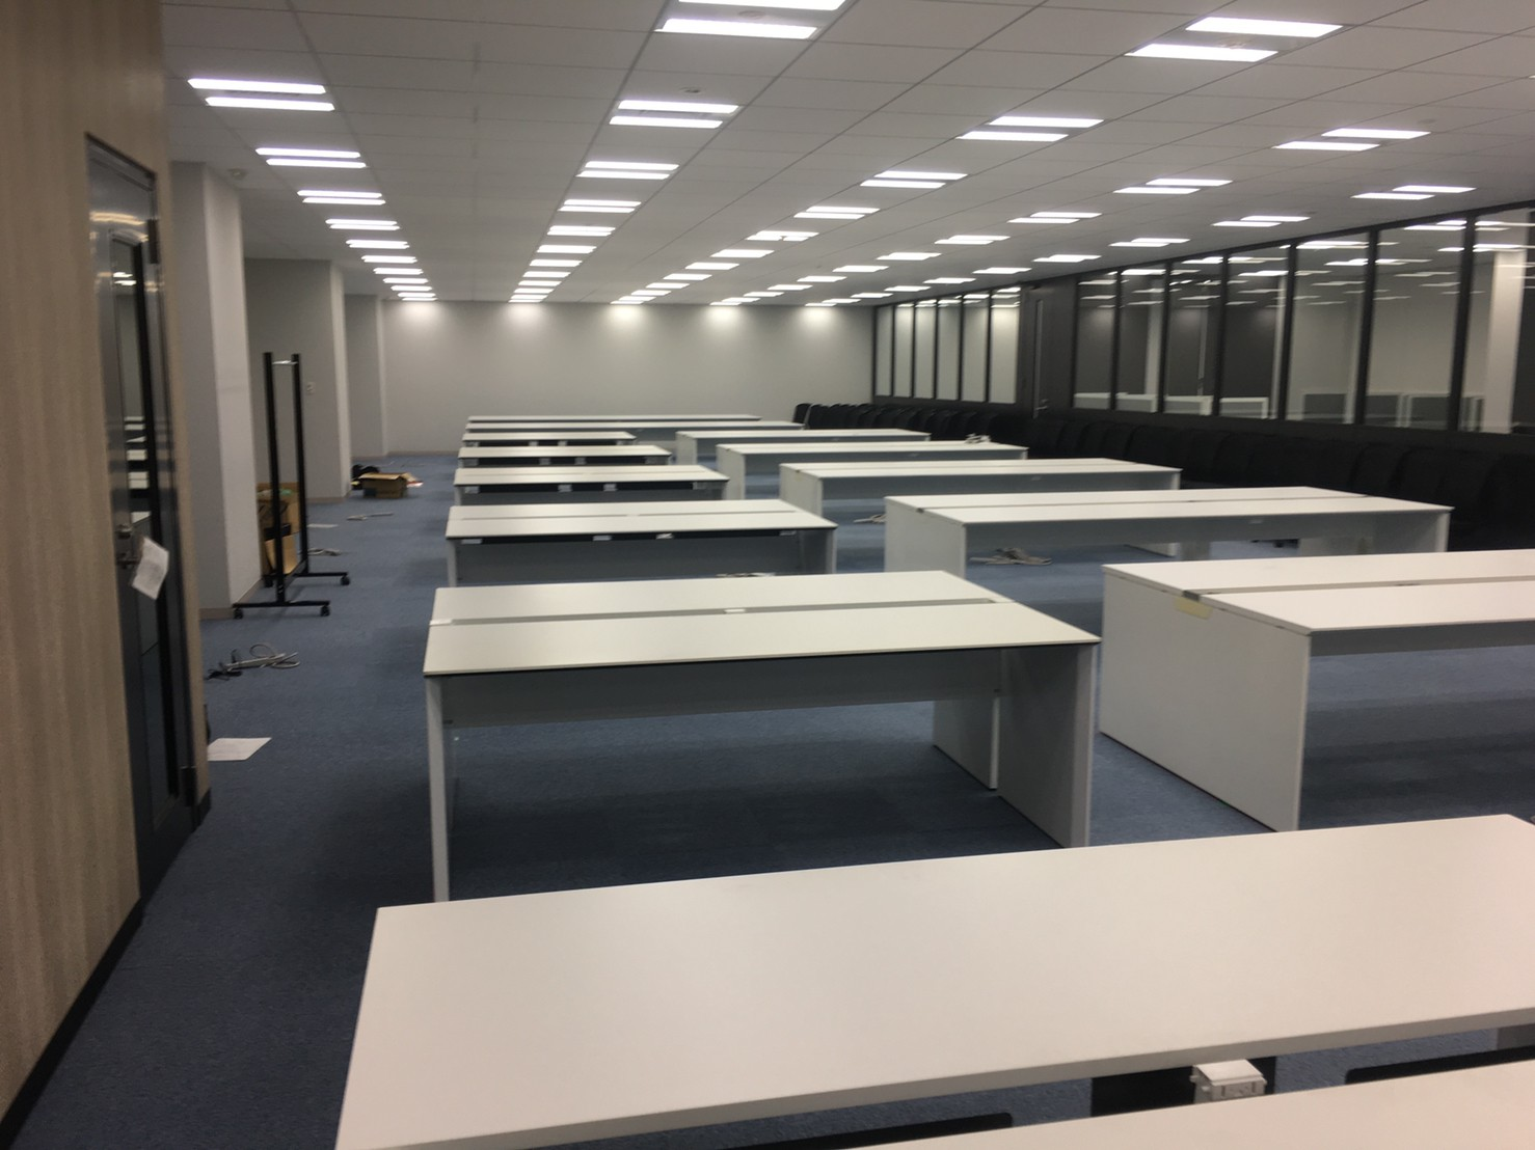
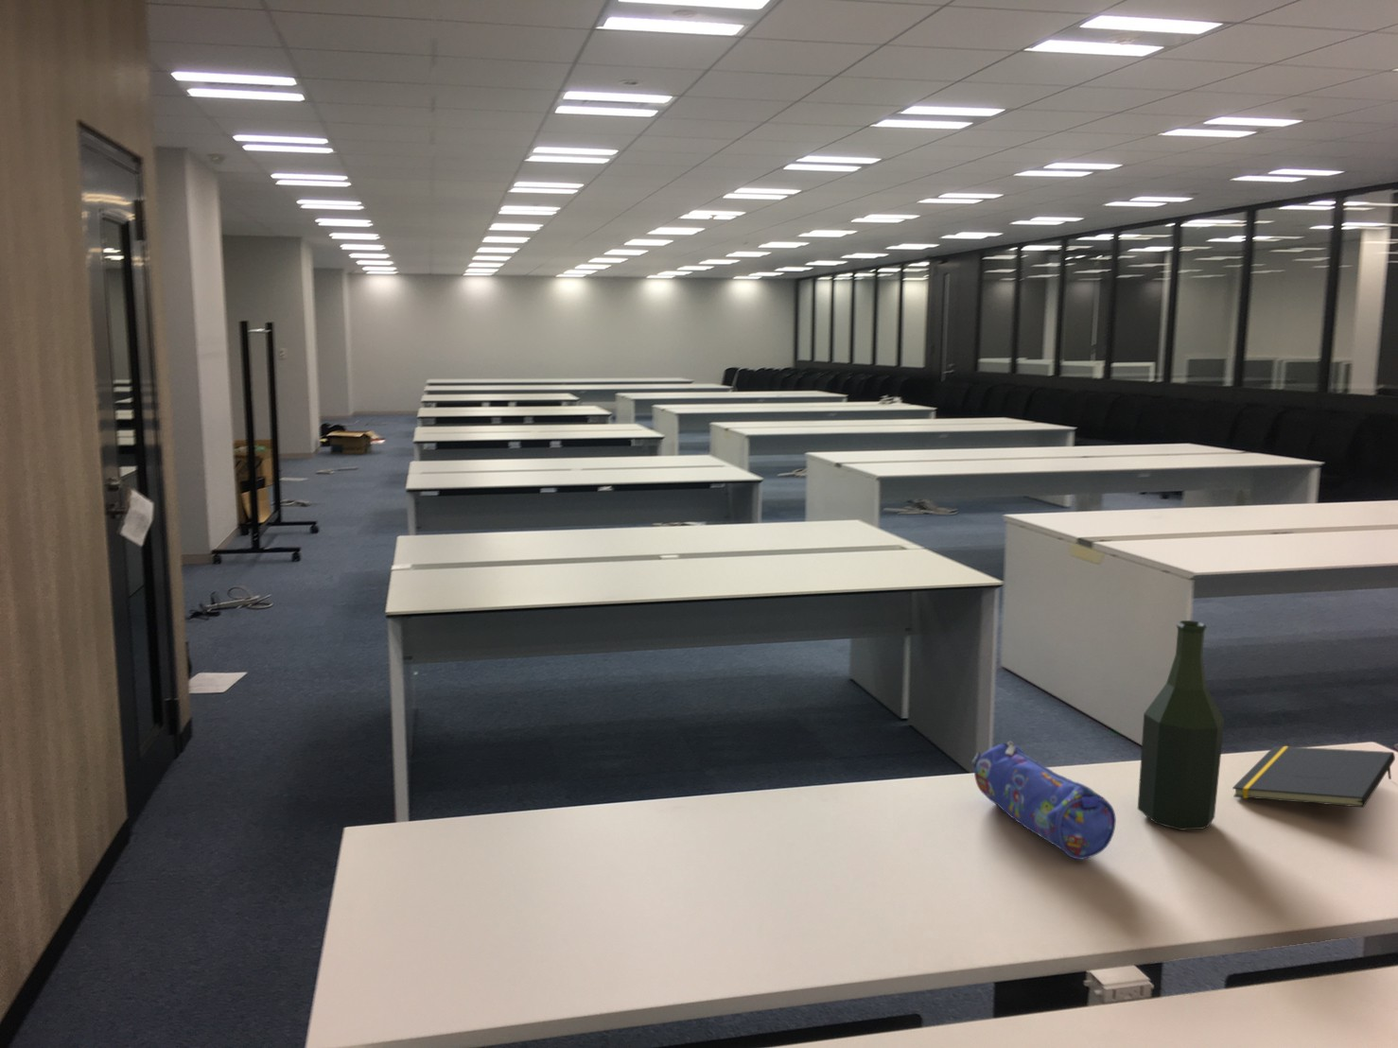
+ bottle [1137,620,1225,831]
+ pencil case [971,740,1117,861]
+ notepad [1232,745,1396,809]
